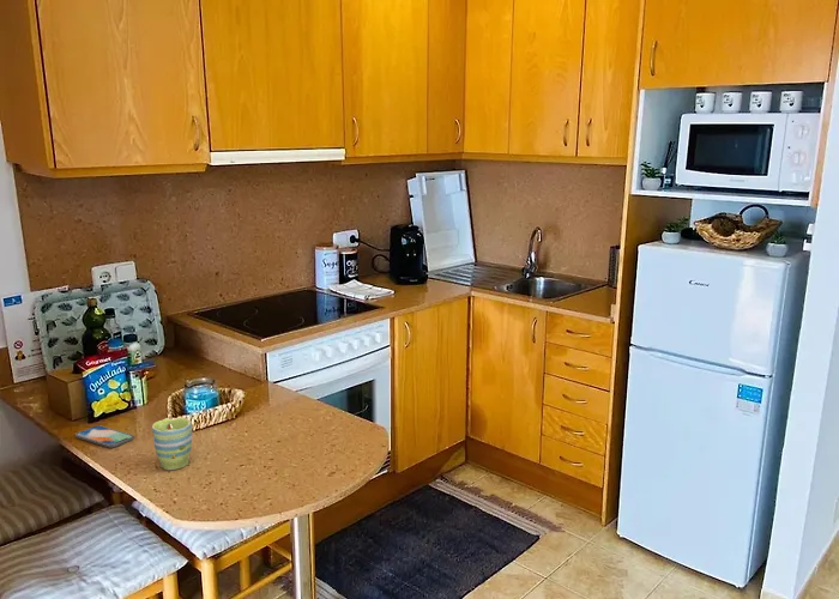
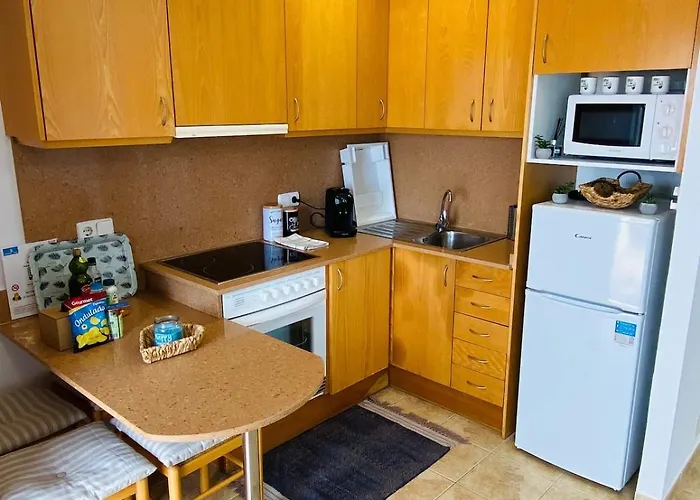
- smartphone [74,424,135,449]
- mug [151,417,194,471]
